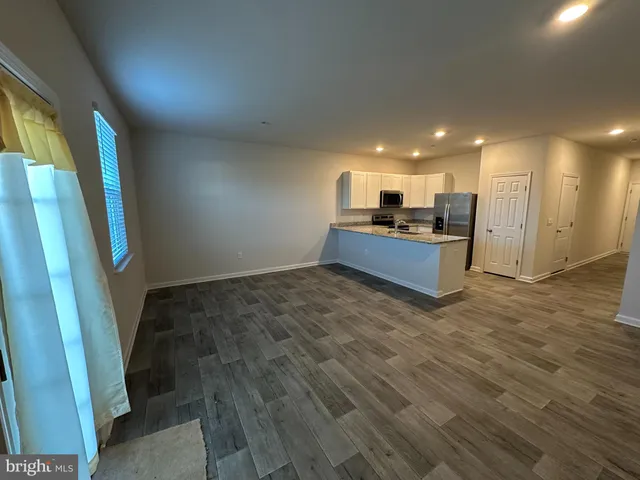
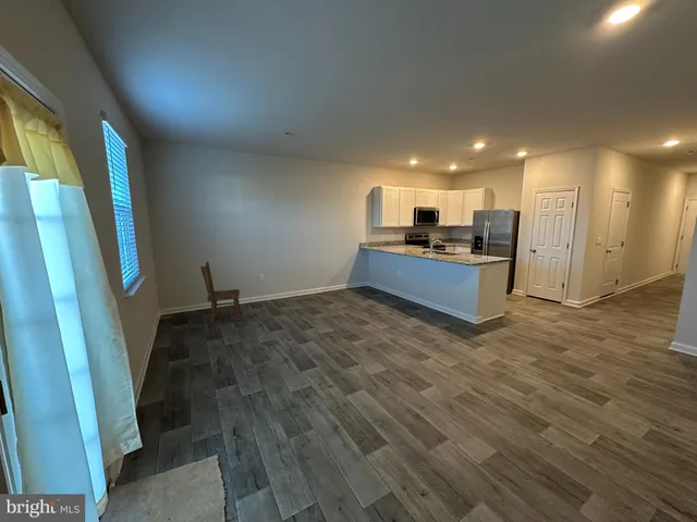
+ dining chair [199,261,242,325]
